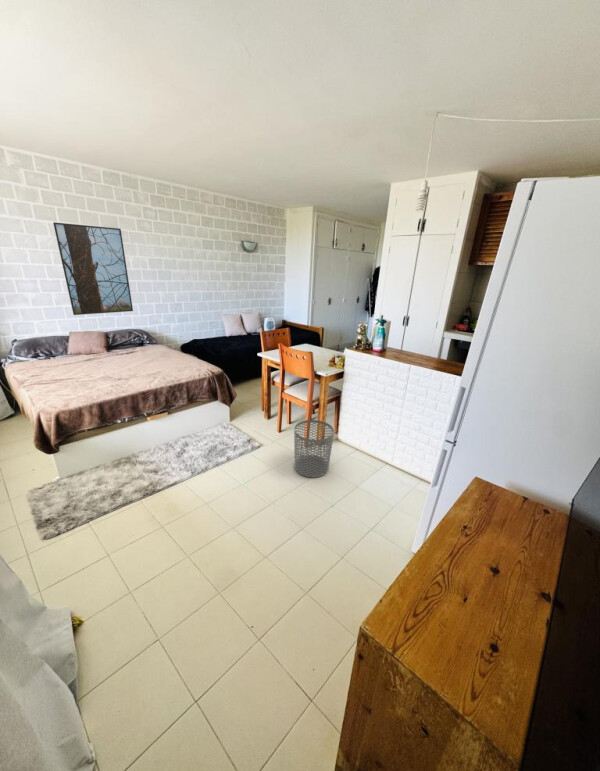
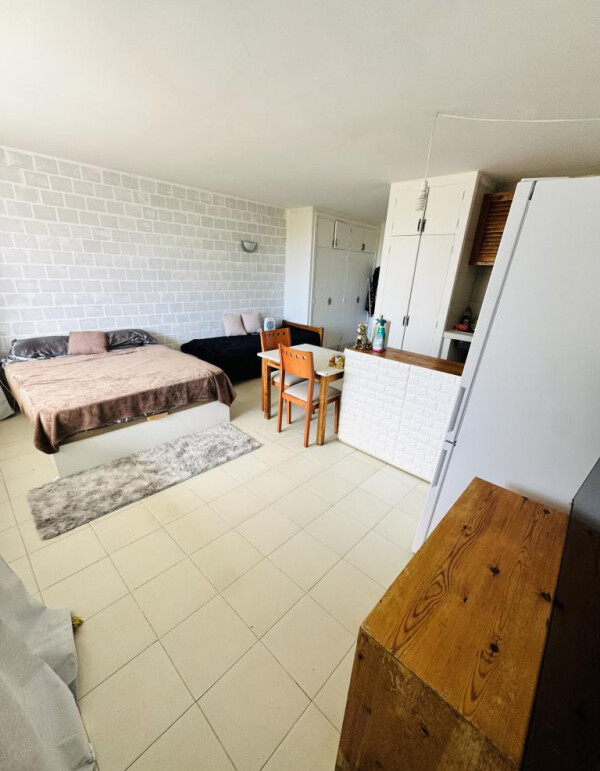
- waste bin [293,419,335,478]
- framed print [53,221,134,316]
